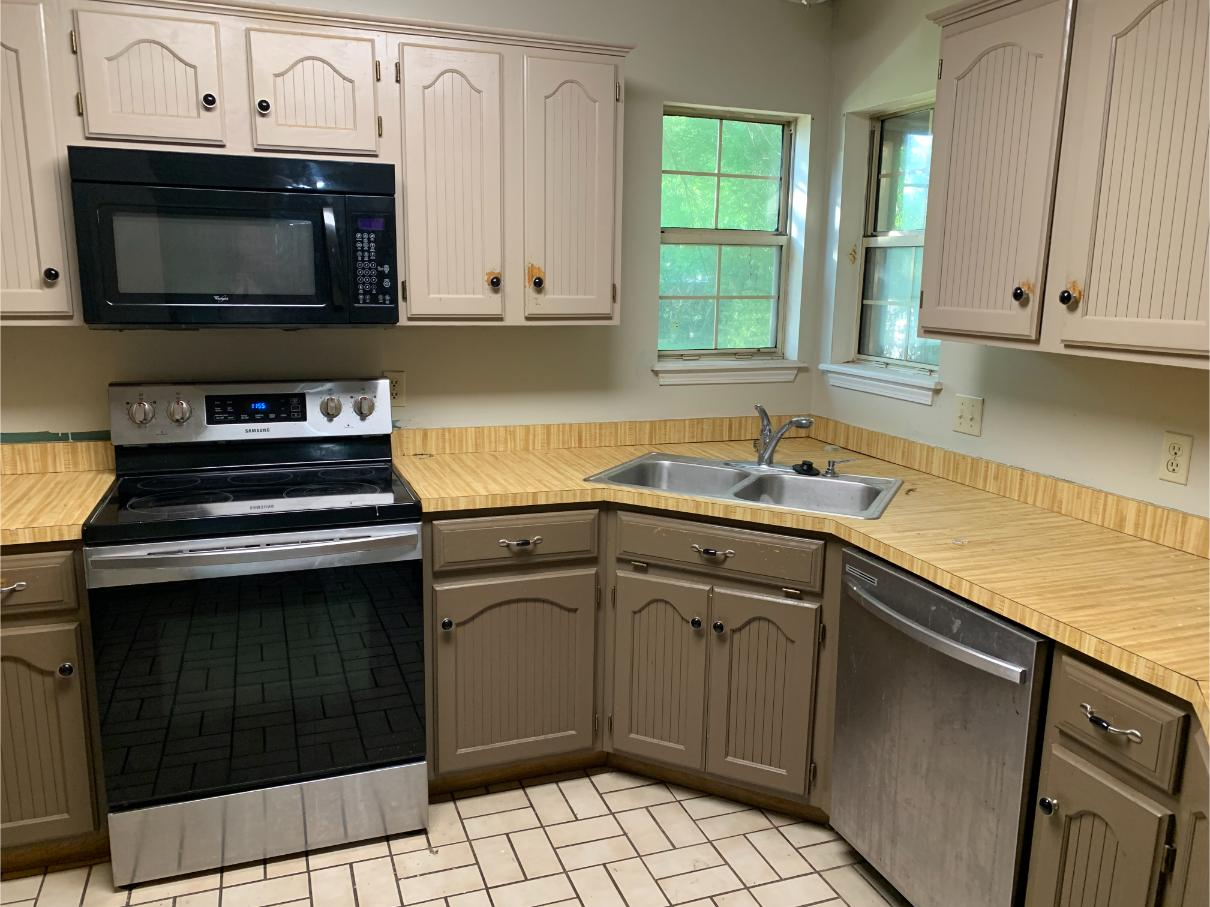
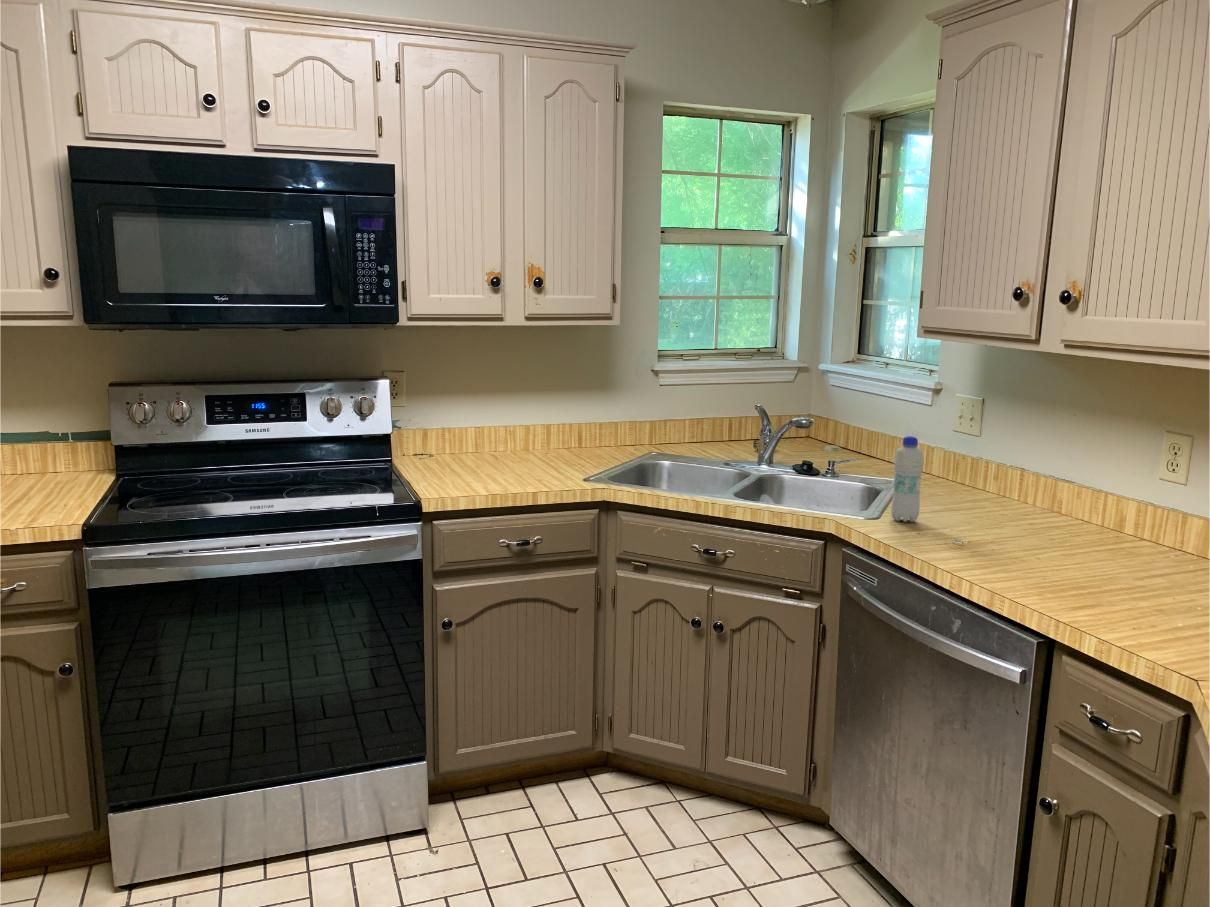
+ bottle [890,435,925,523]
